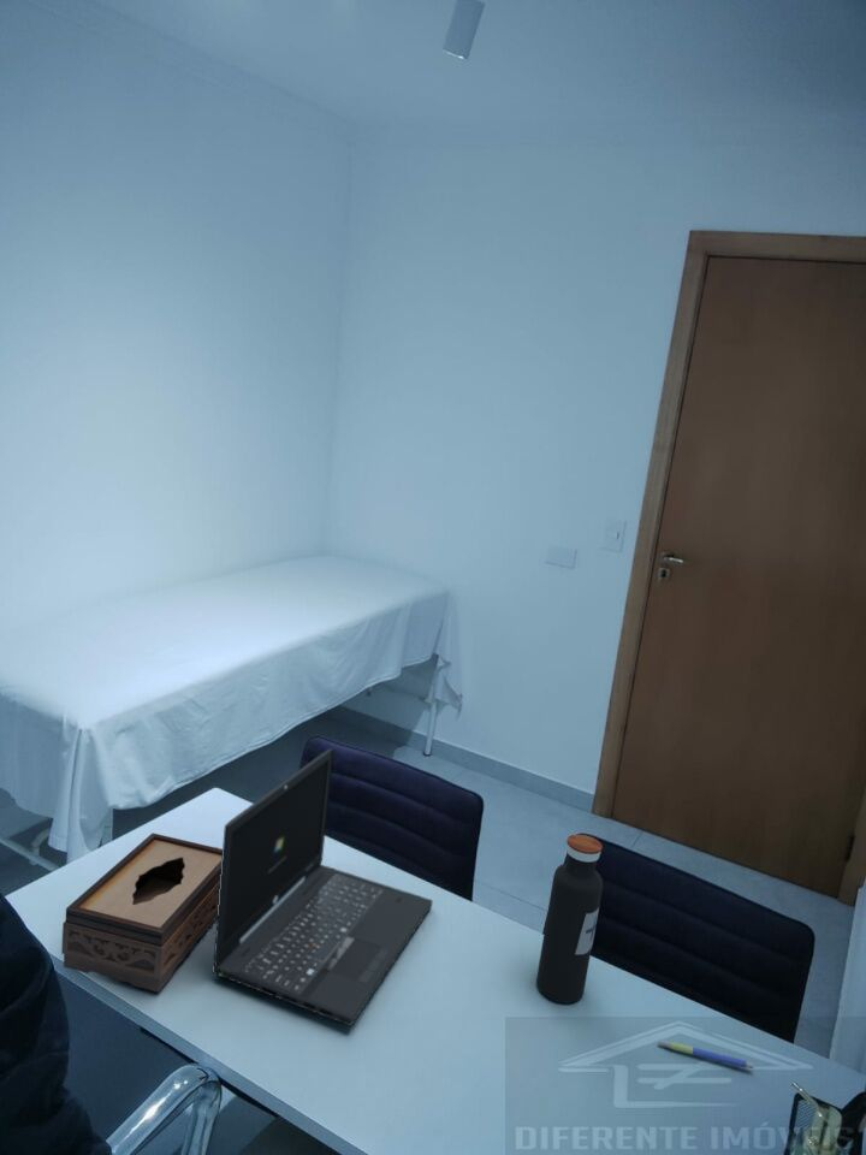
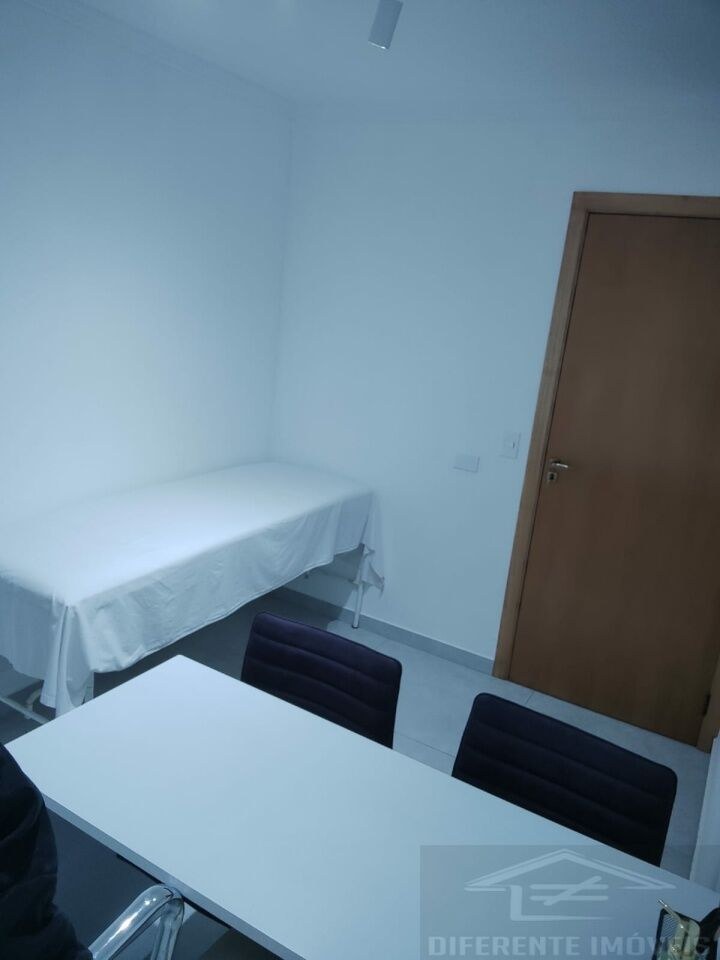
- tissue box [60,831,223,994]
- pen [657,1040,754,1070]
- water bottle [535,834,604,1003]
- laptop [210,747,434,1027]
